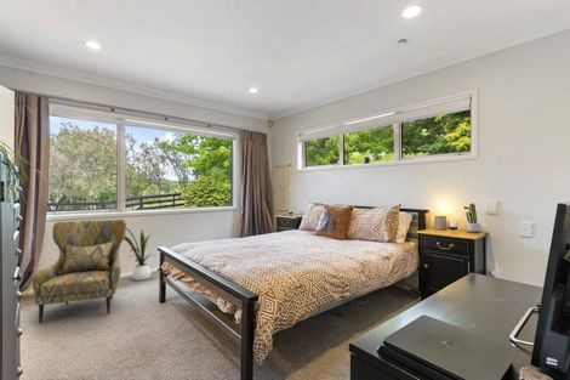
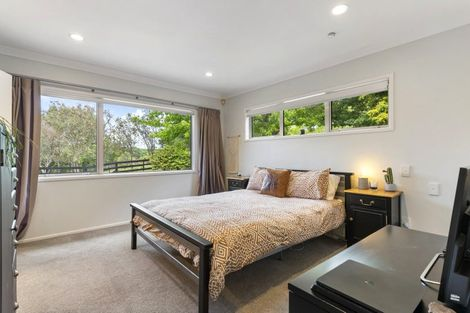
- armchair [30,219,127,324]
- house plant [124,227,156,282]
